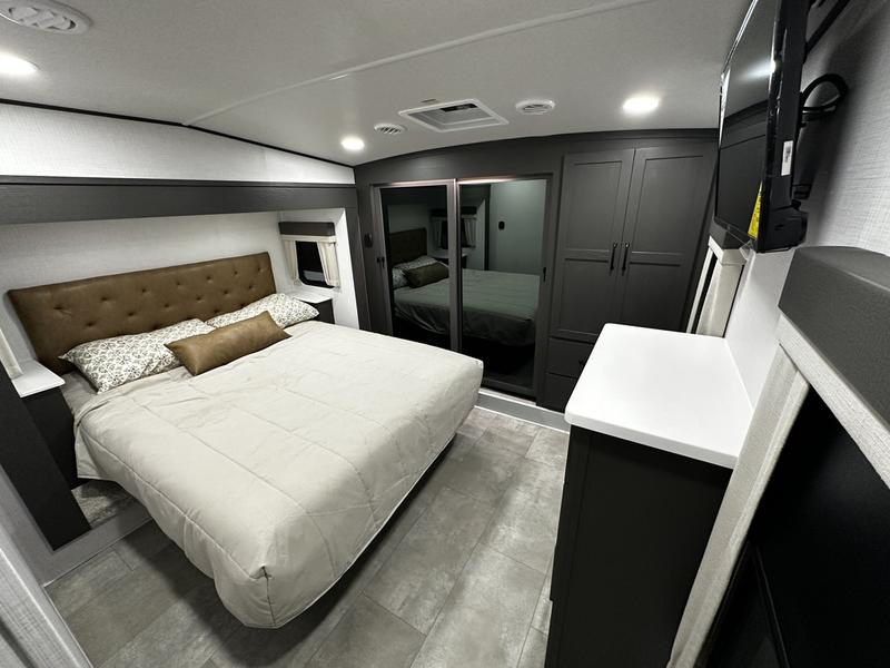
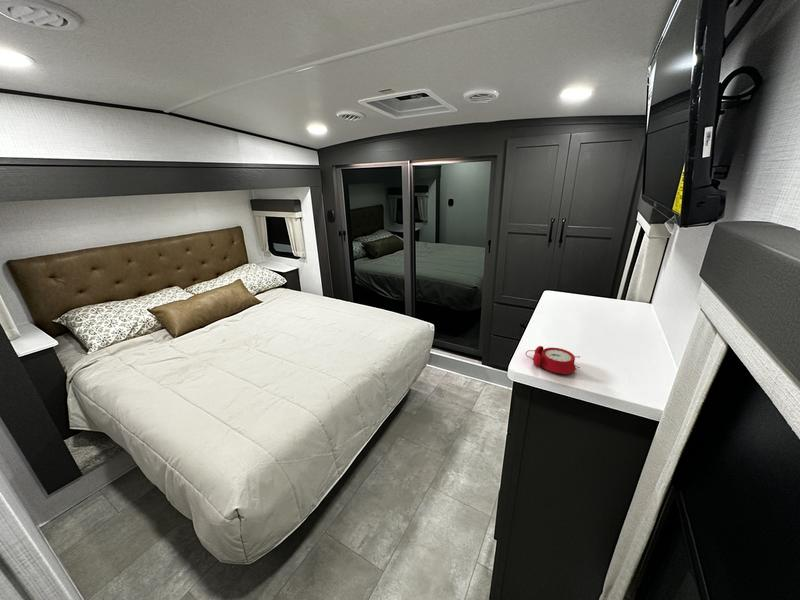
+ alarm clock [525,345,581,375]
